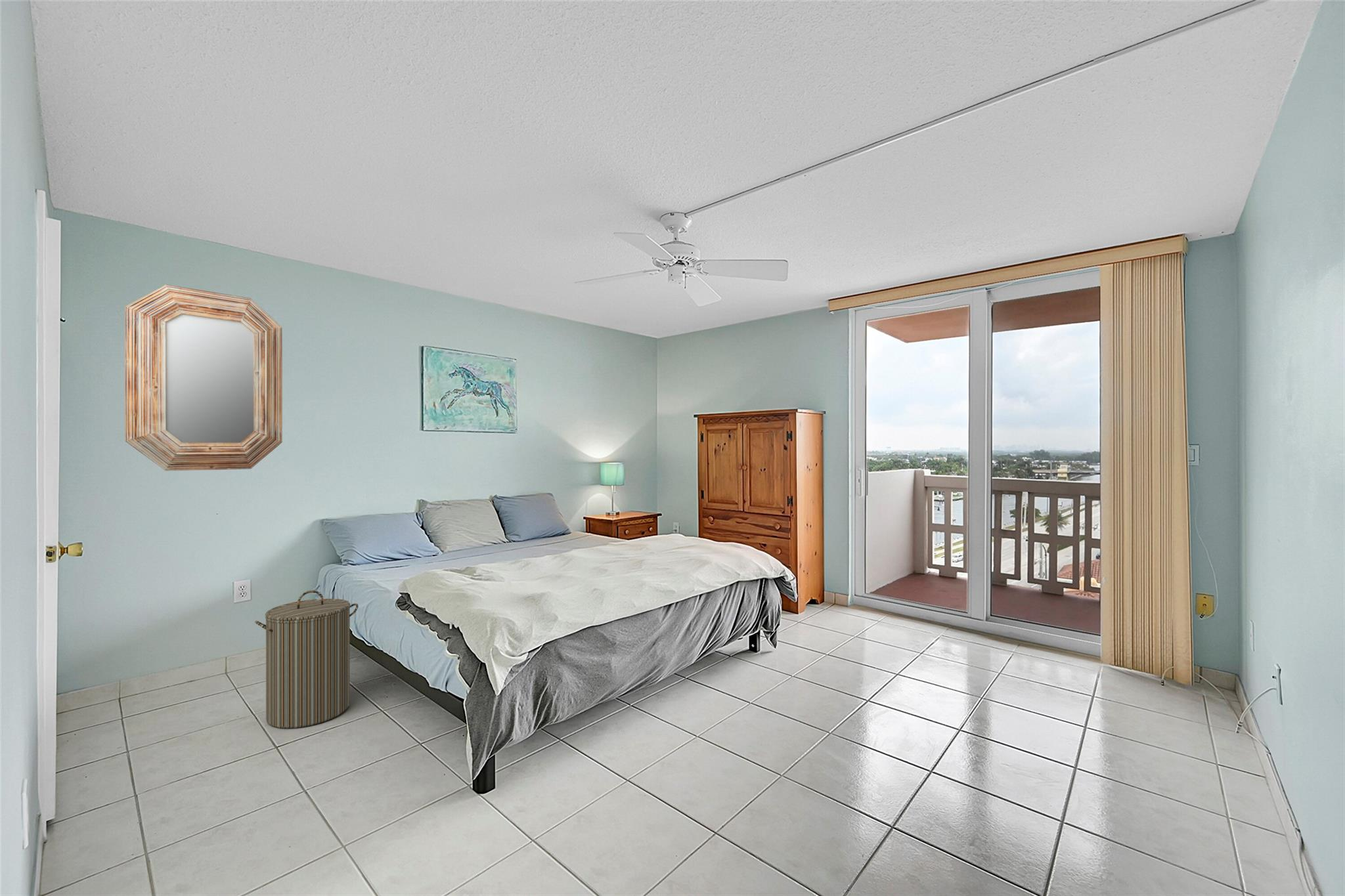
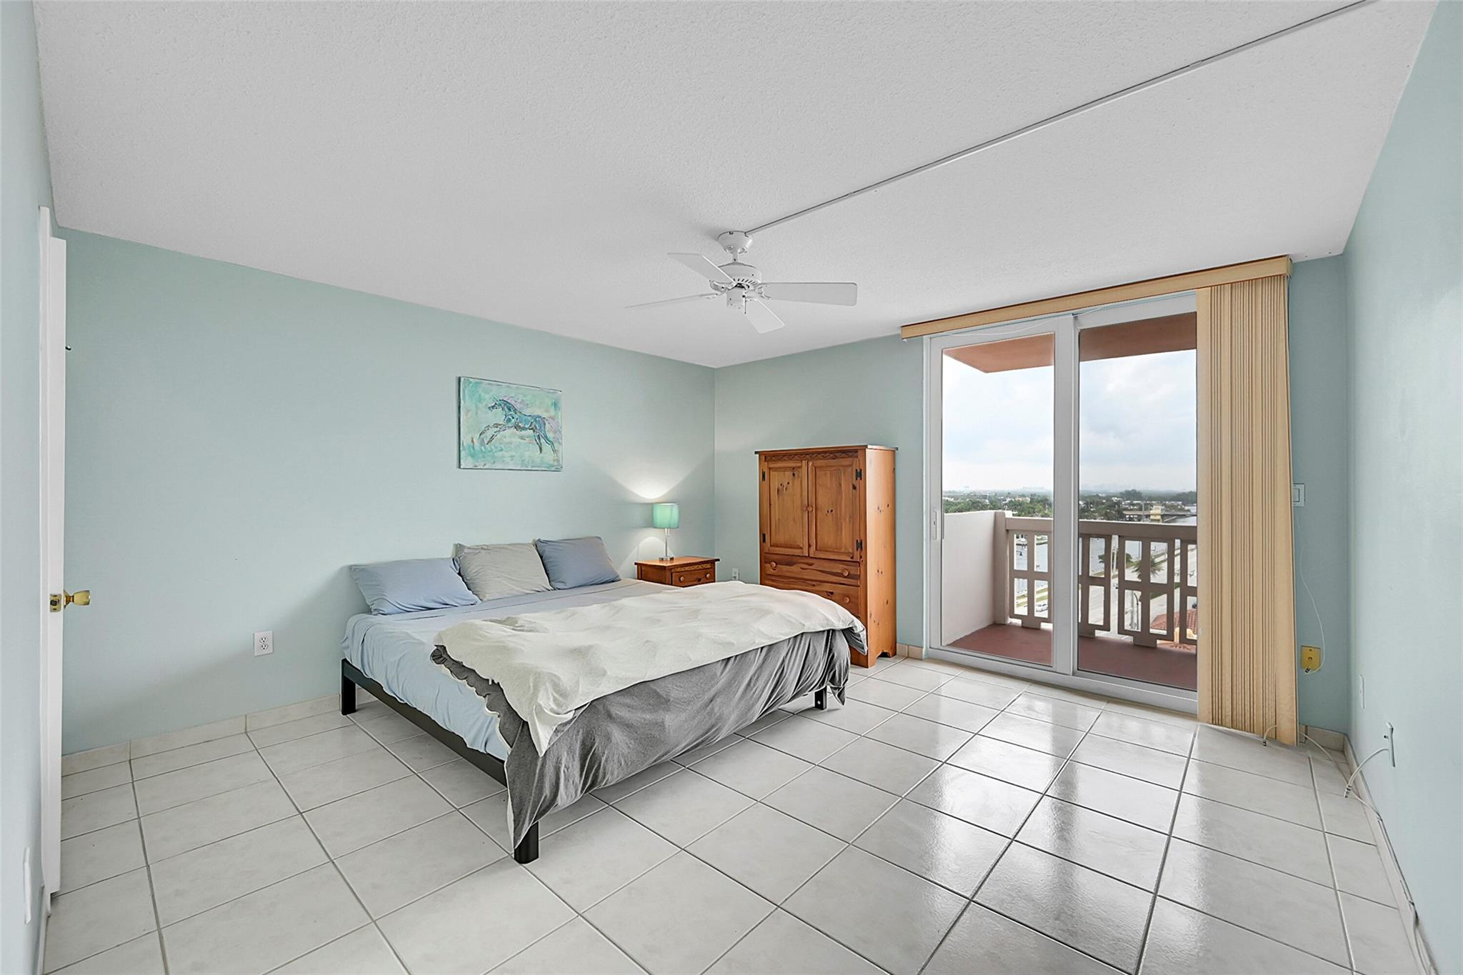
- laundry hamper [254,589,359,729]
- home mirror [125,284,283,471]
